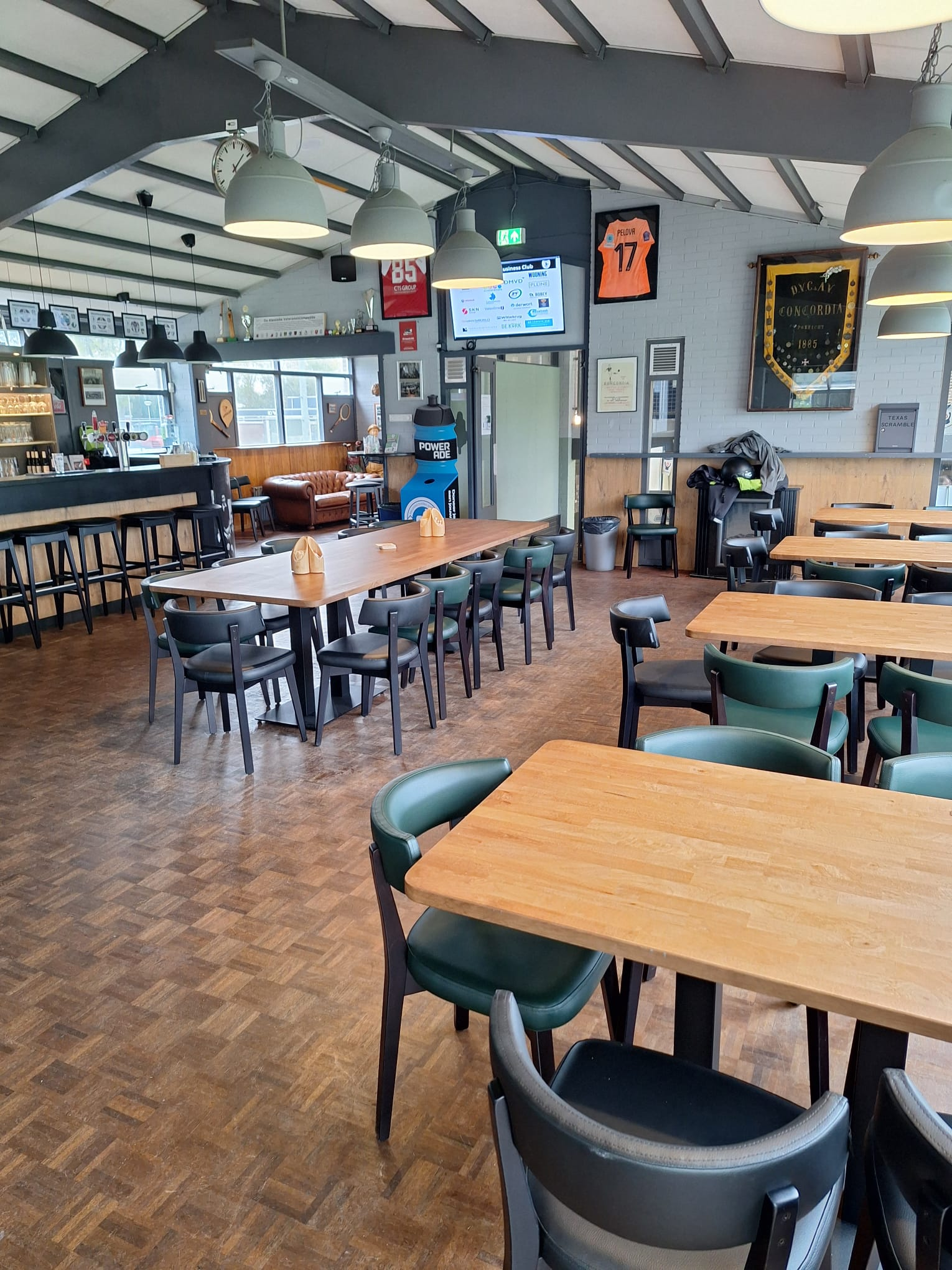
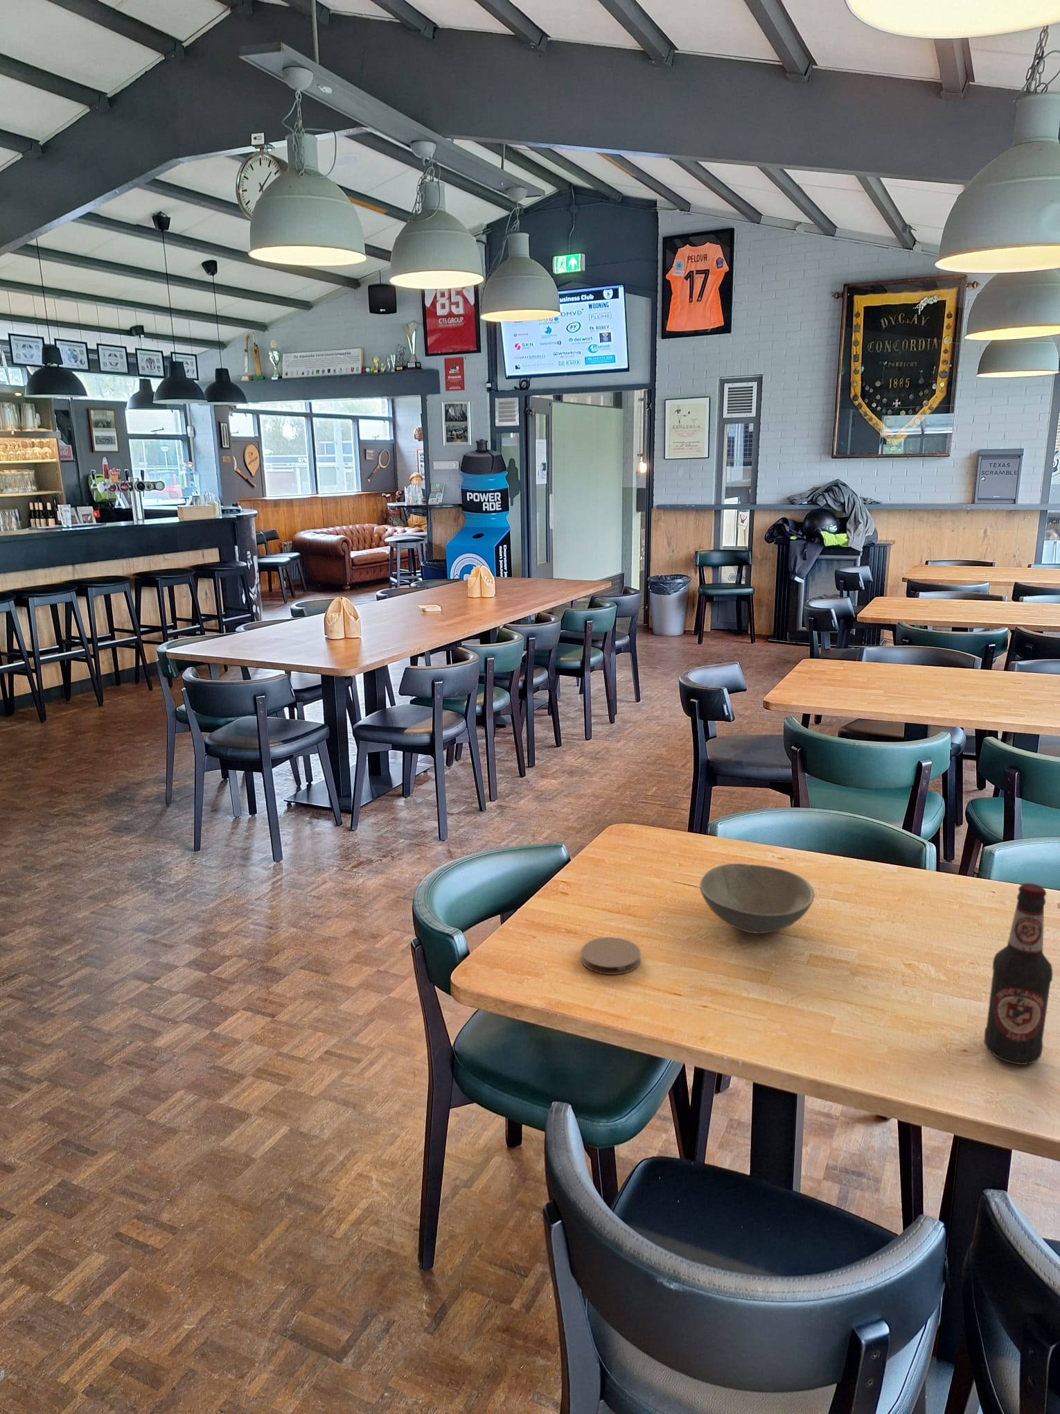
+ coaster [580,936,641,975]
+ soup bowl [699,863,815,934]
+ bottle [984,883,1053,1066]
